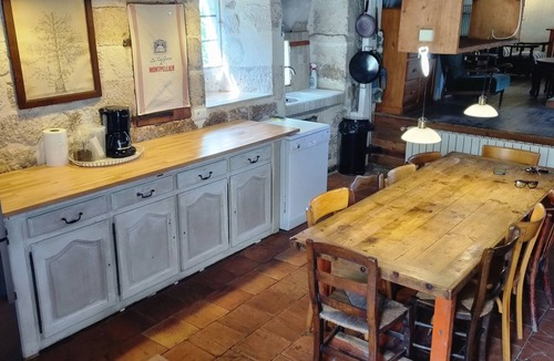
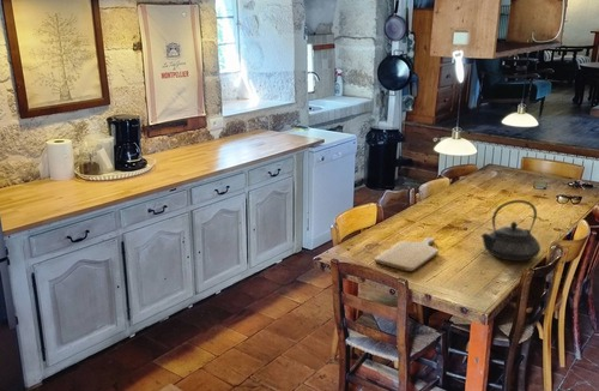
+ chopping board [374,236,440,272]
+ teapot [480,199,541,263]
